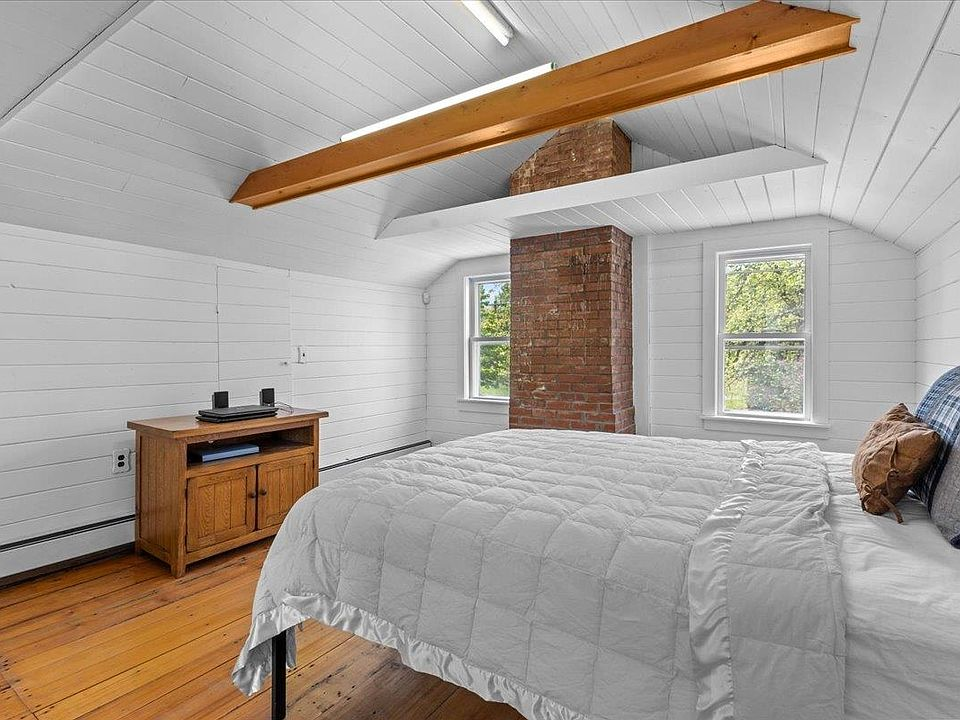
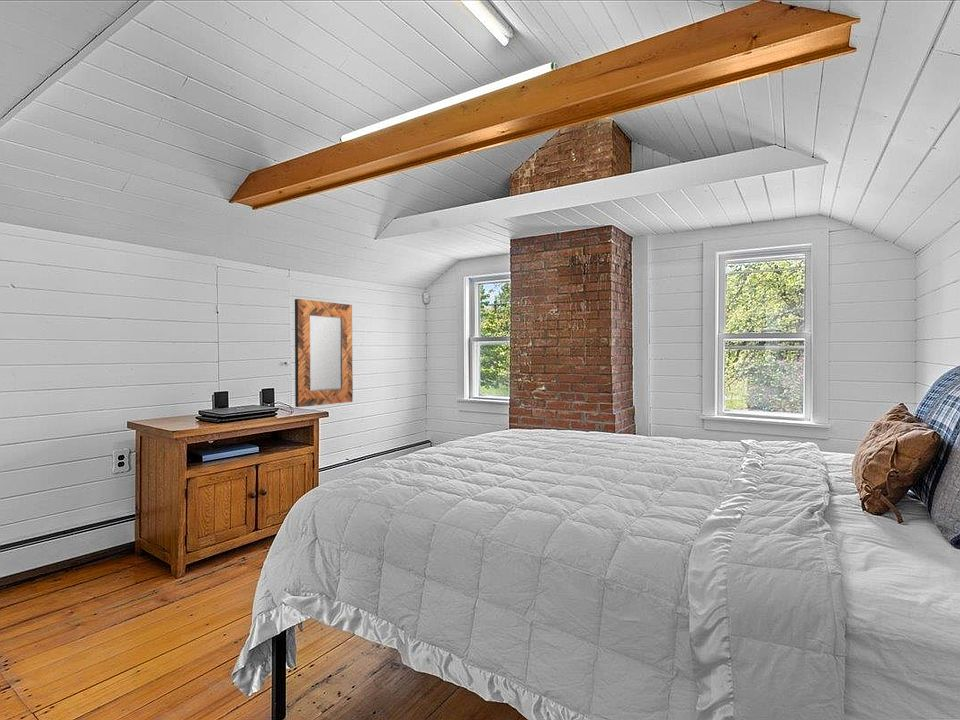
+ home mirror [294,298,354,408]
